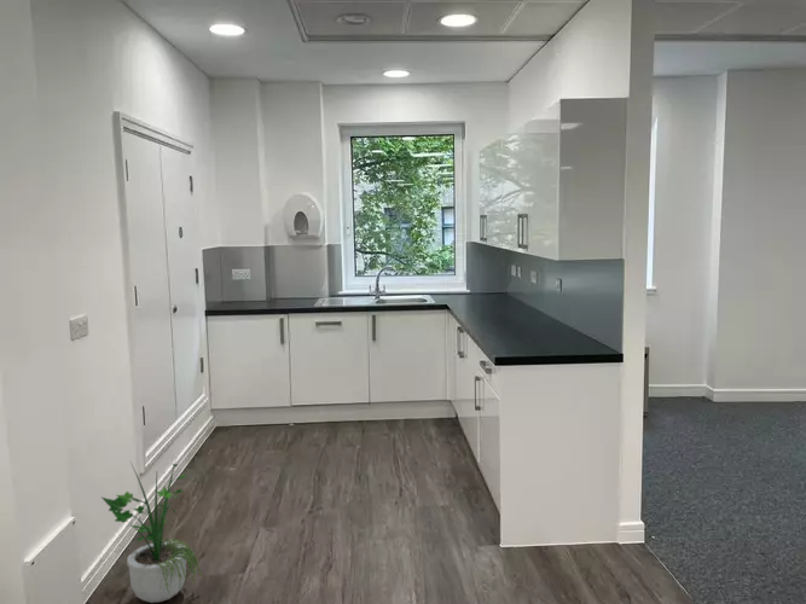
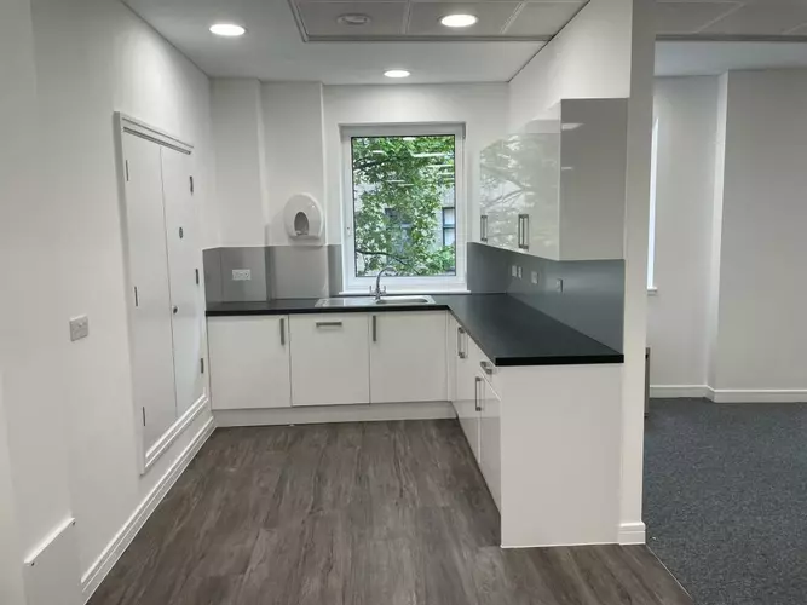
- potted plant [102,454,203,604]
